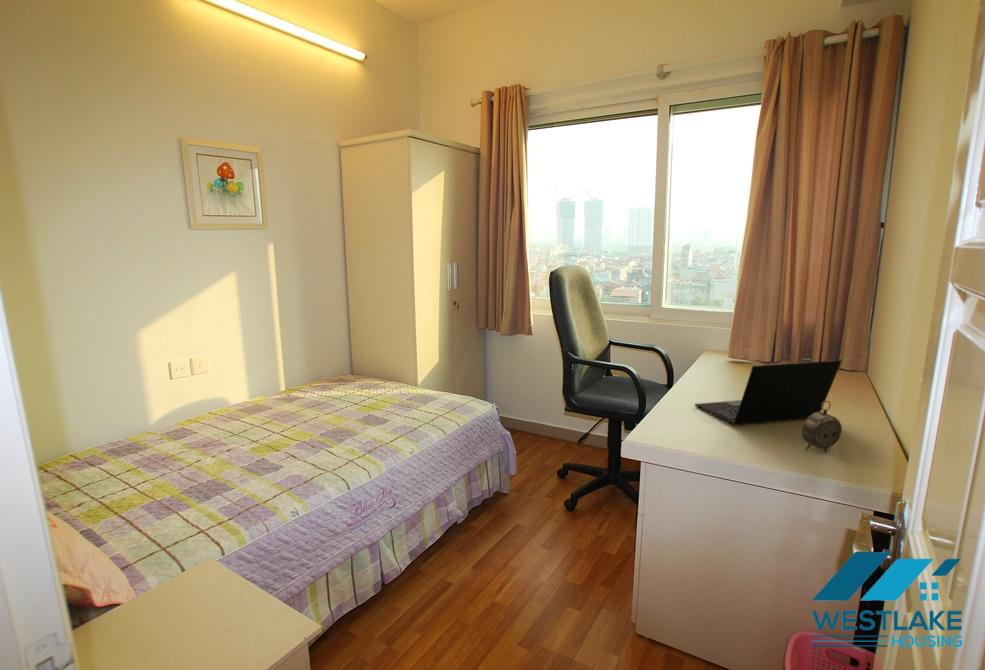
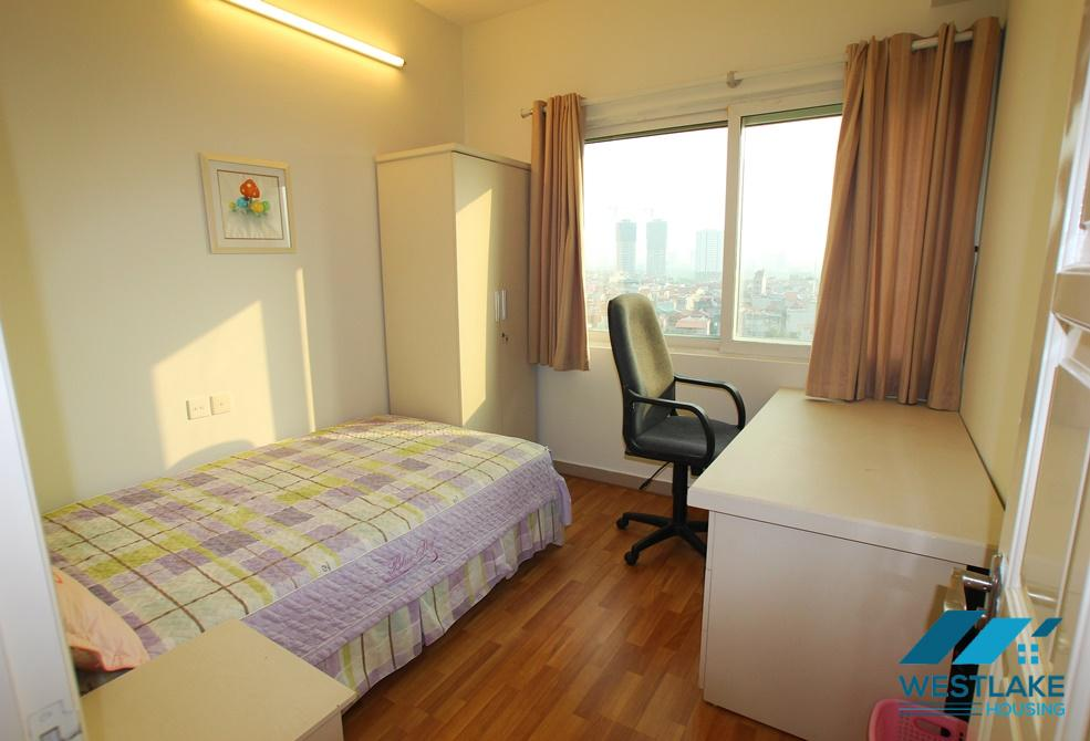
- laptop [694,359,843,427]
- alarm clock [801,400,843,454]
